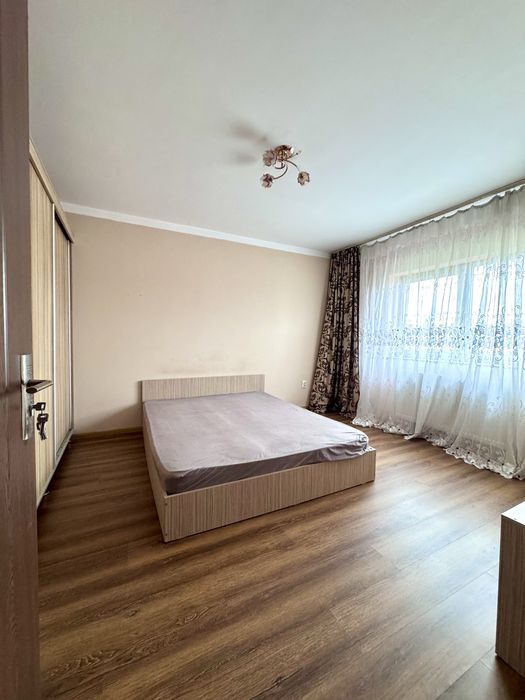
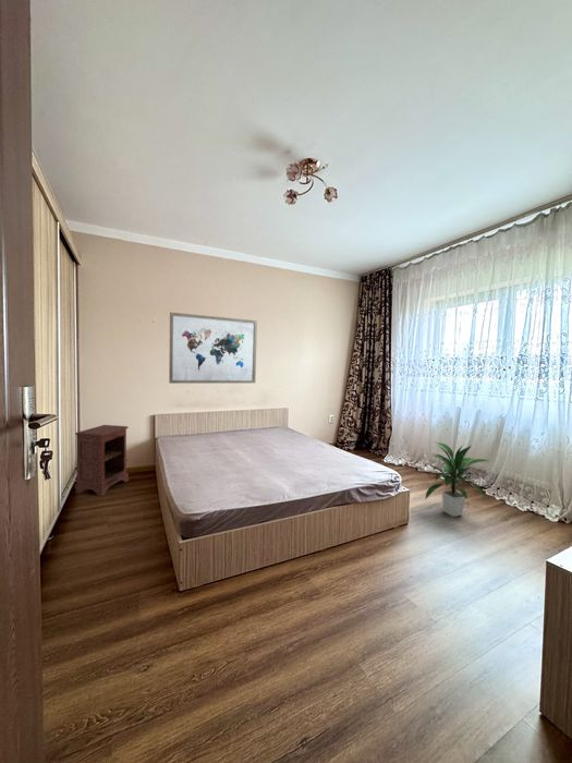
+ wall art [168,312,258,385]
+ indoor plant [424,440,490,518]
+ nightstand [74,424,130,497]
